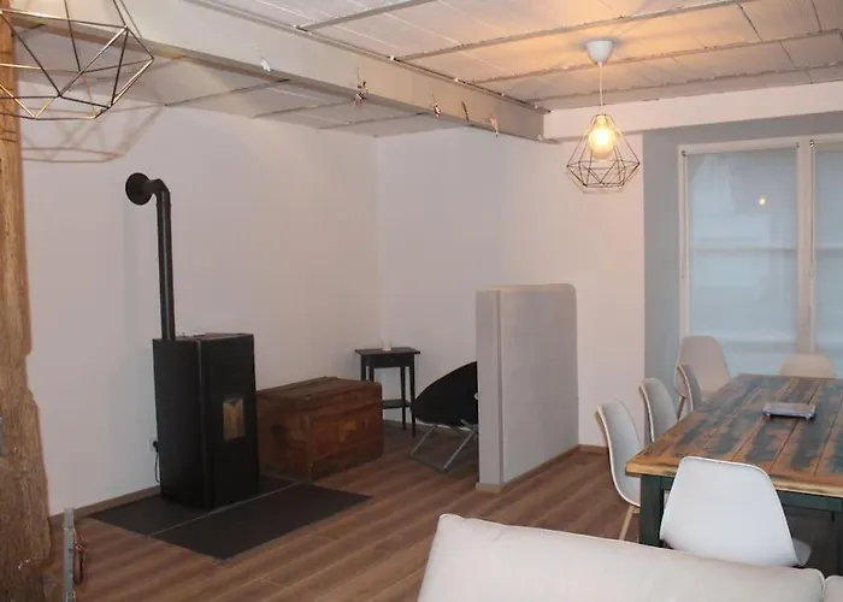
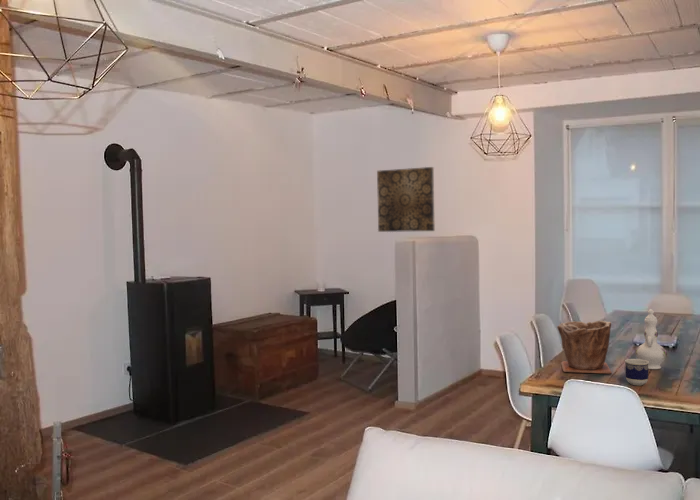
+ wall art [376,166,436,233]
+ plant pot [556,320,613,375]
+ cup [624,358,649,386]
+ chinaware [634,308,668,370]
